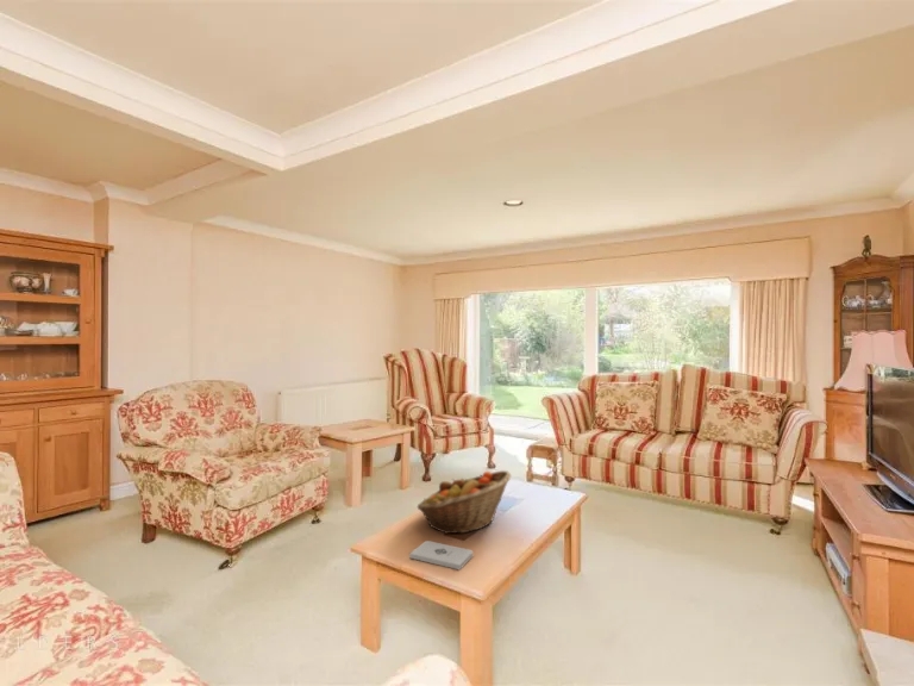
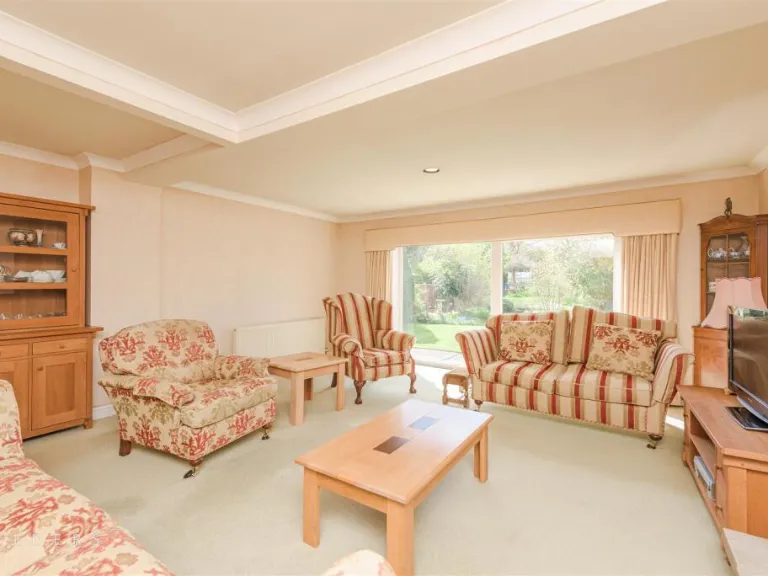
- fruit basket [417,469,512,535]
- notepad [408,540,474,570]
